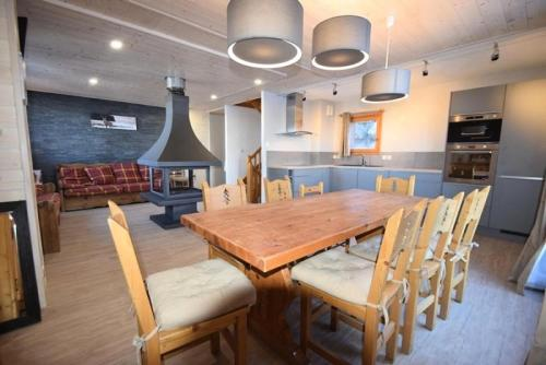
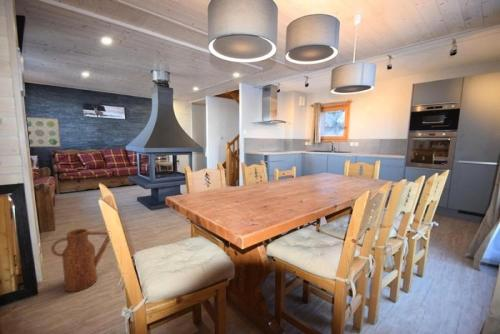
+ wall art [26,116,61,148]
+ watering can [50,228,111,293]
